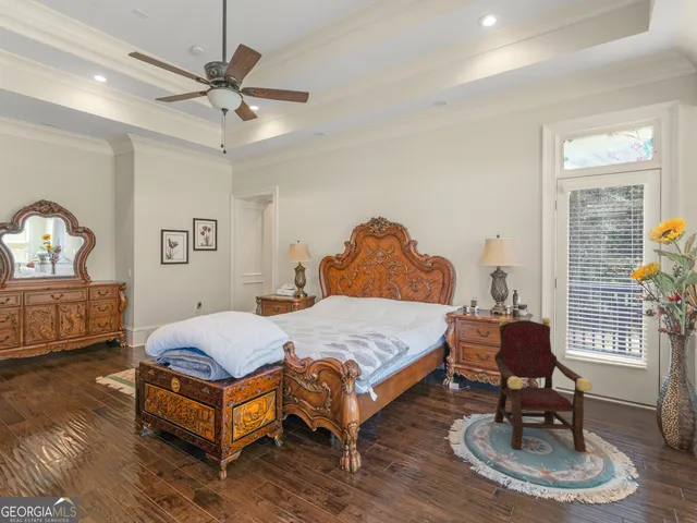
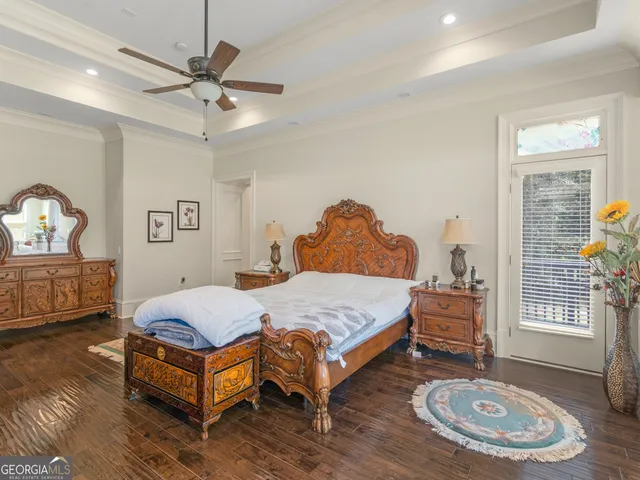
- armchair [493,316,594,452]
